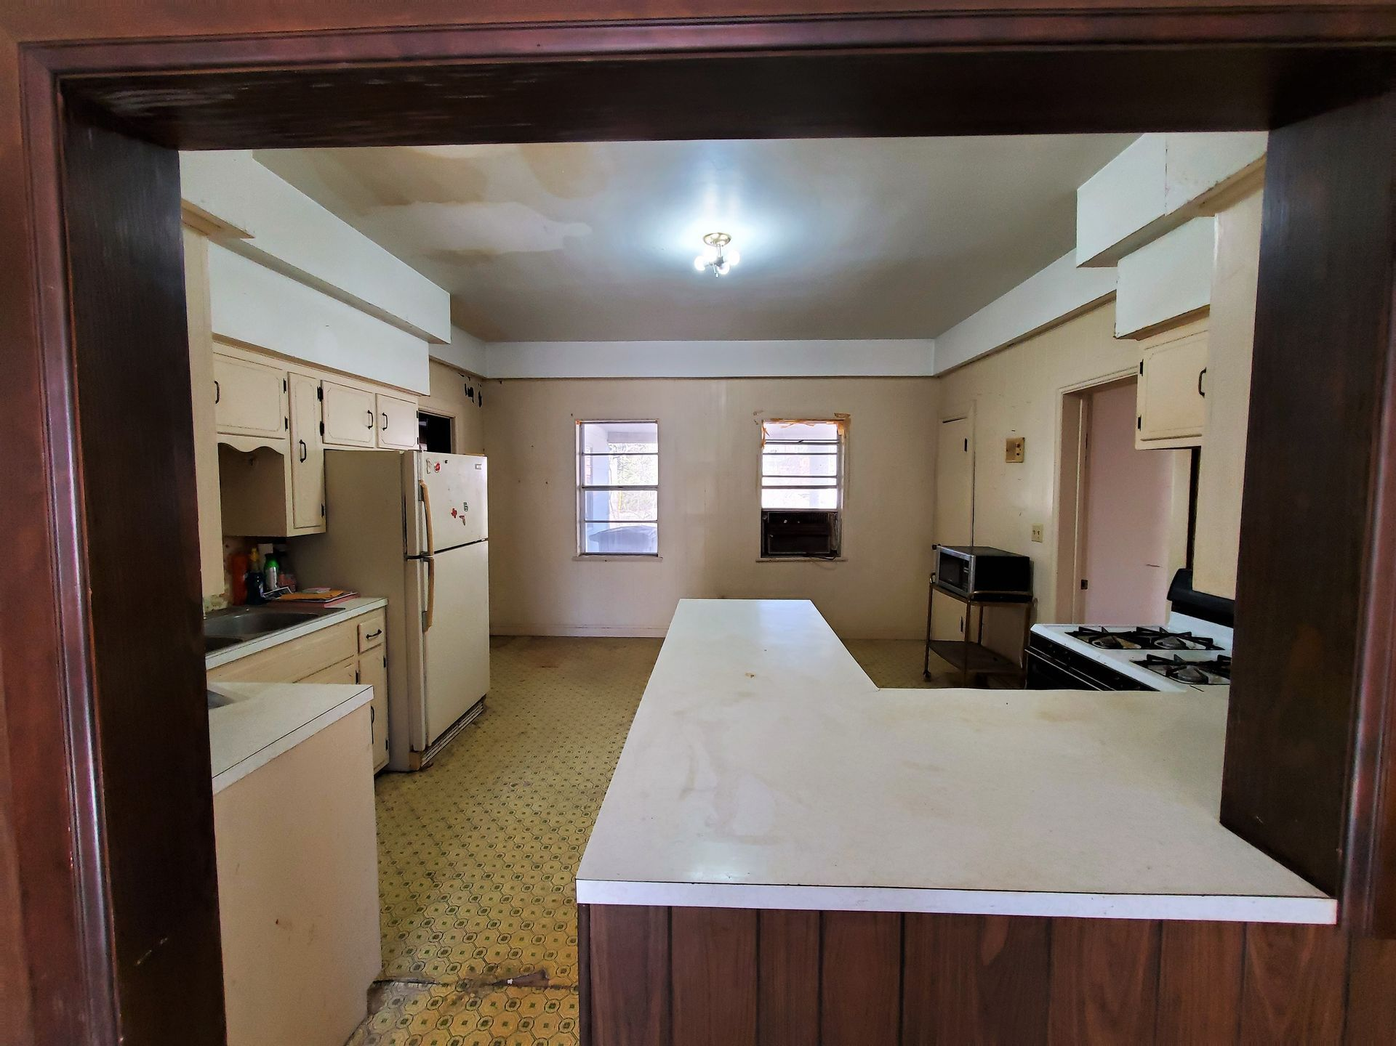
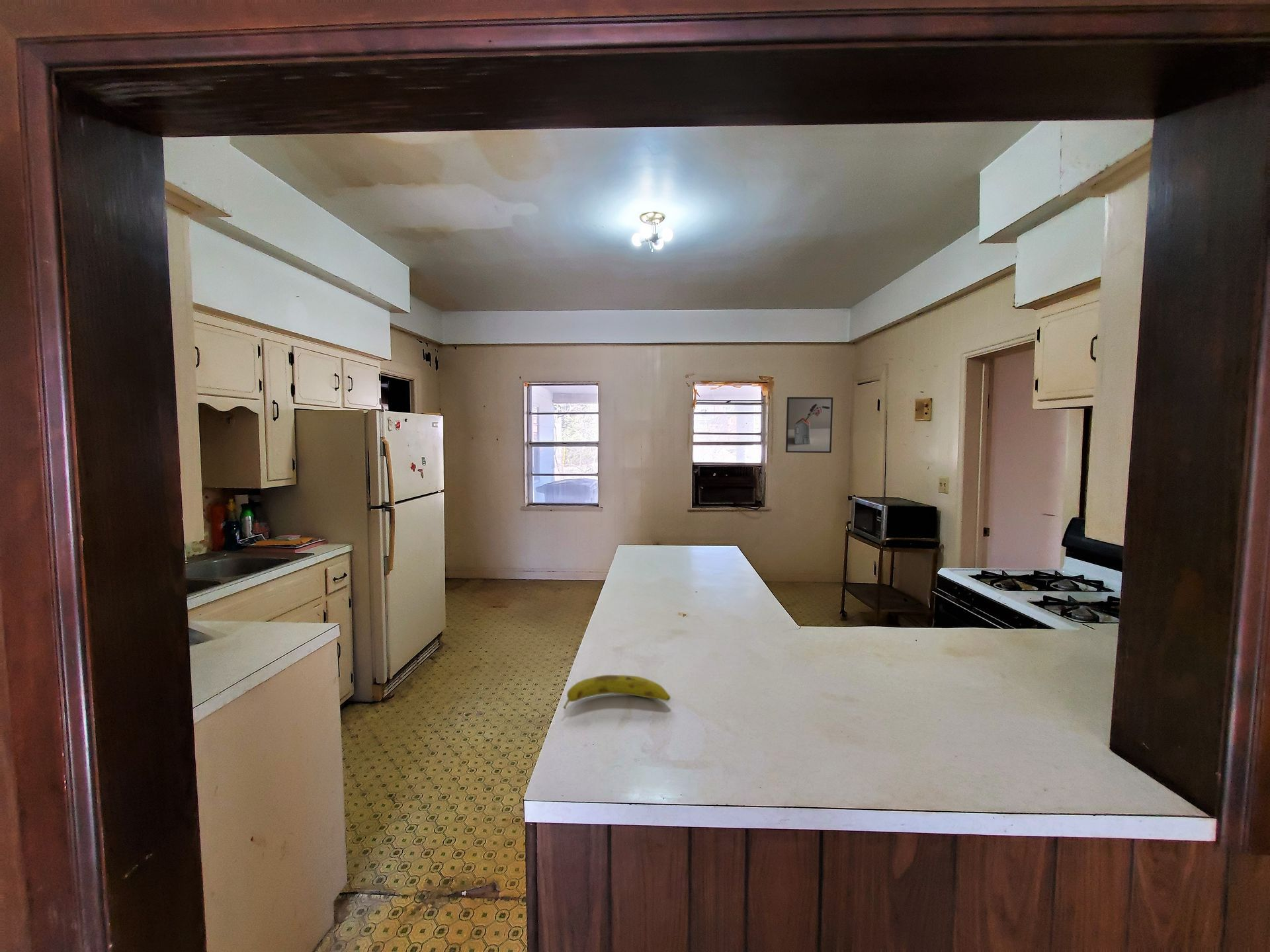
+ fruit [563,674,671,709]
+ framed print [785,397,833,454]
